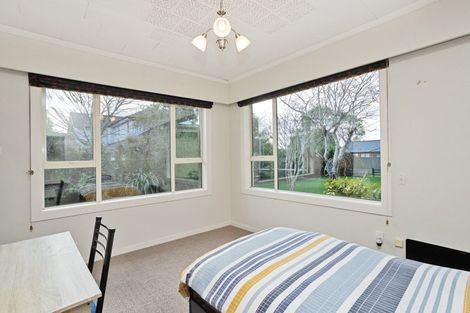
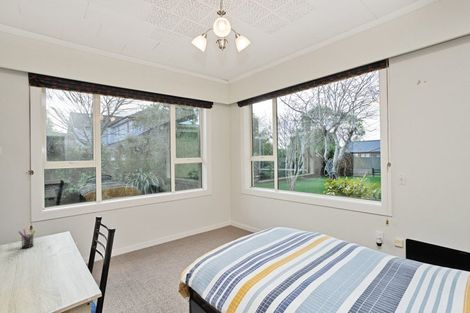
+ pen holder [18,227,36,249]
